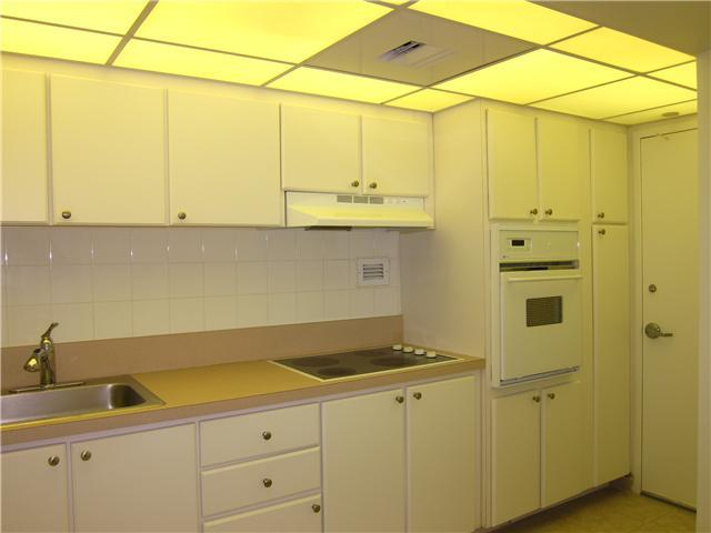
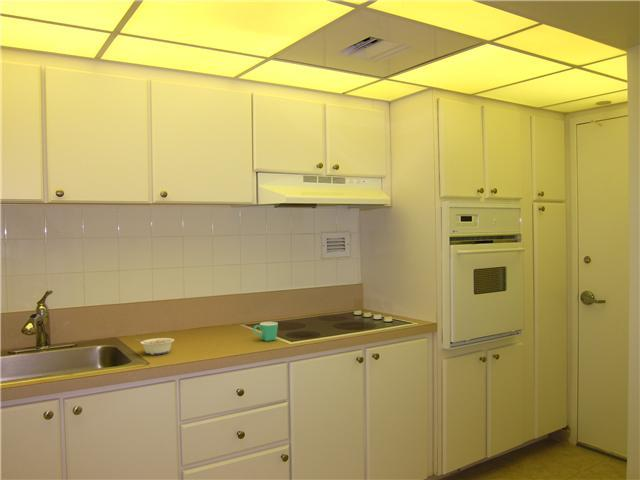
+ mug [252,321,279,342]
+ legume [134,337,175,356]
